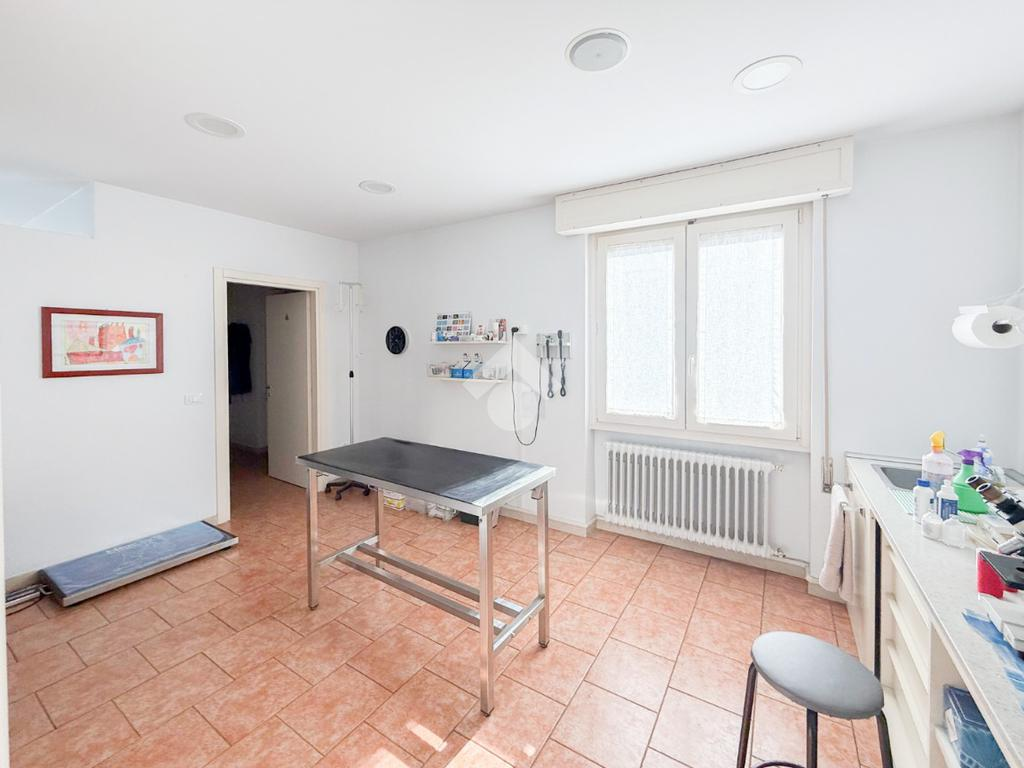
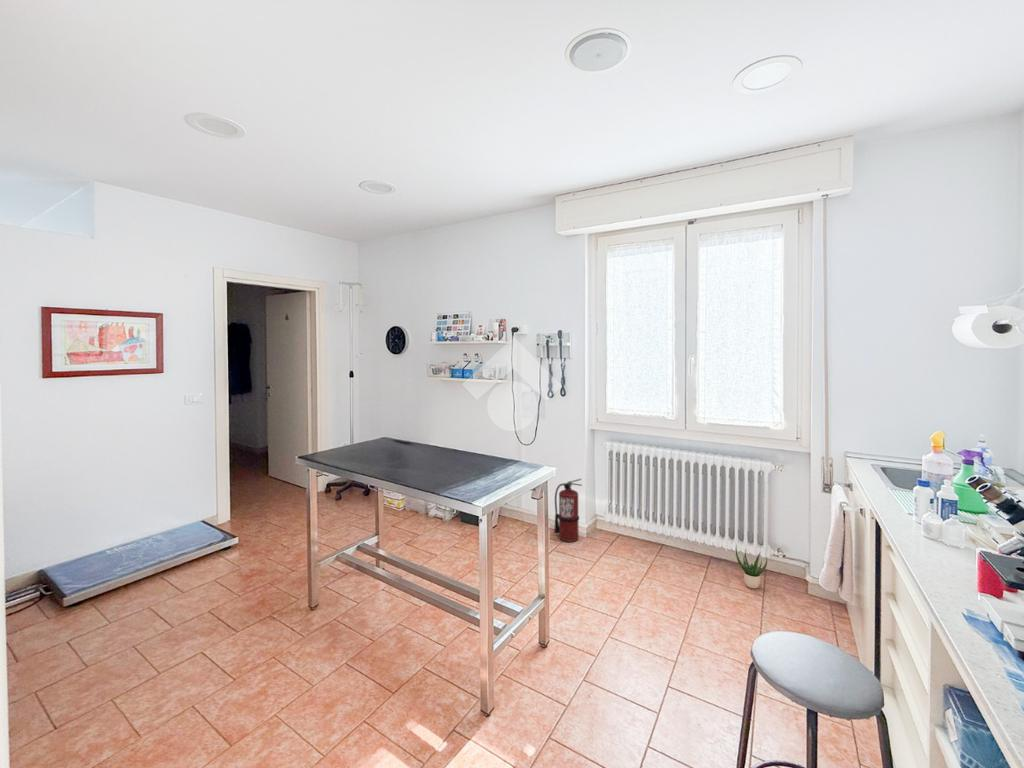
+ fire extinguisher [553,478,583,543]
+ potted plant [735,544,768,589]
